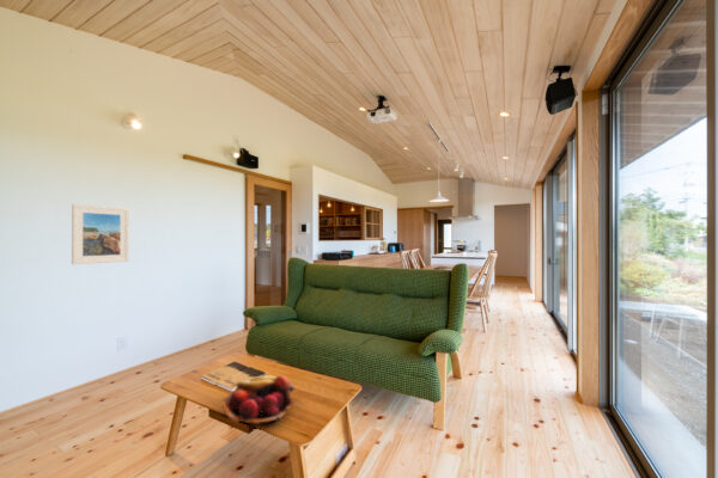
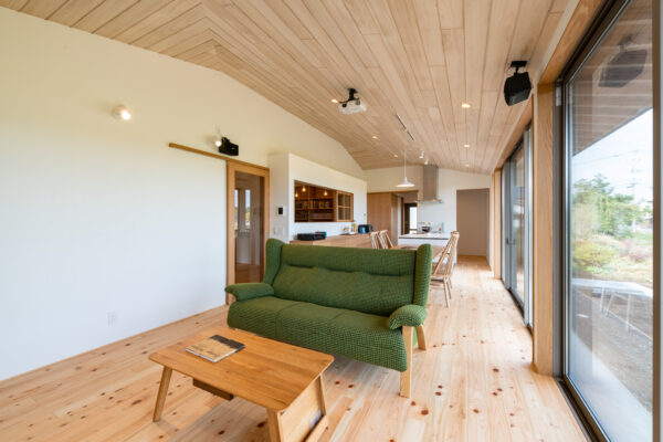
- fruit basket [221,374,296,430]
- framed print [71,203,130,265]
